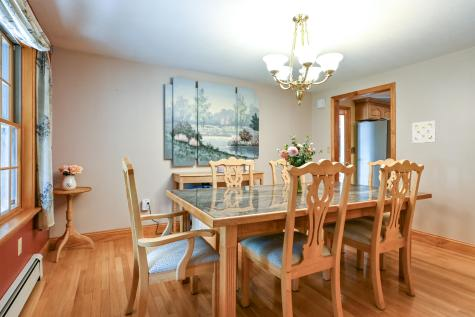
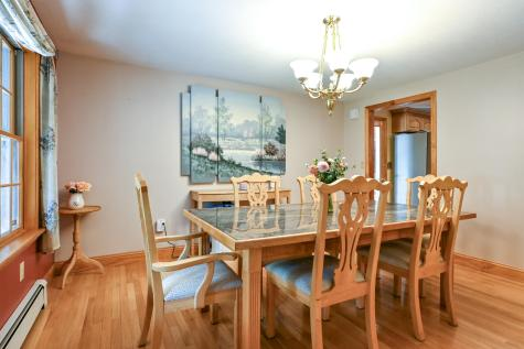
- wall ornament [411,120,437,144]
